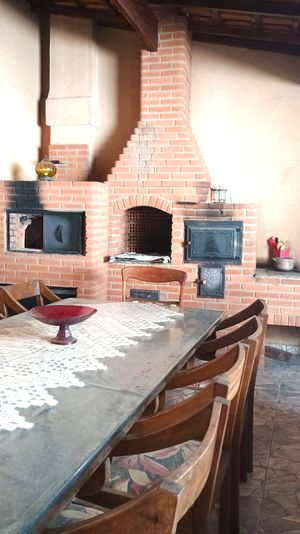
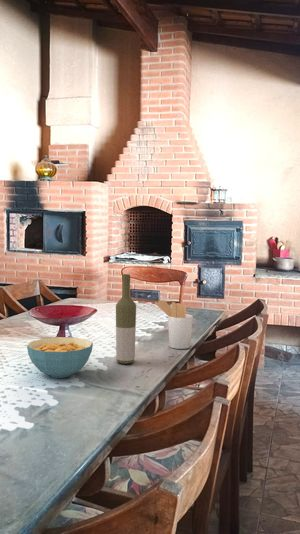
+ utensil holder [154,299,194,350]
+ cereal bowl [26,336,94,379]
+ bottle [115,273,137,365]
